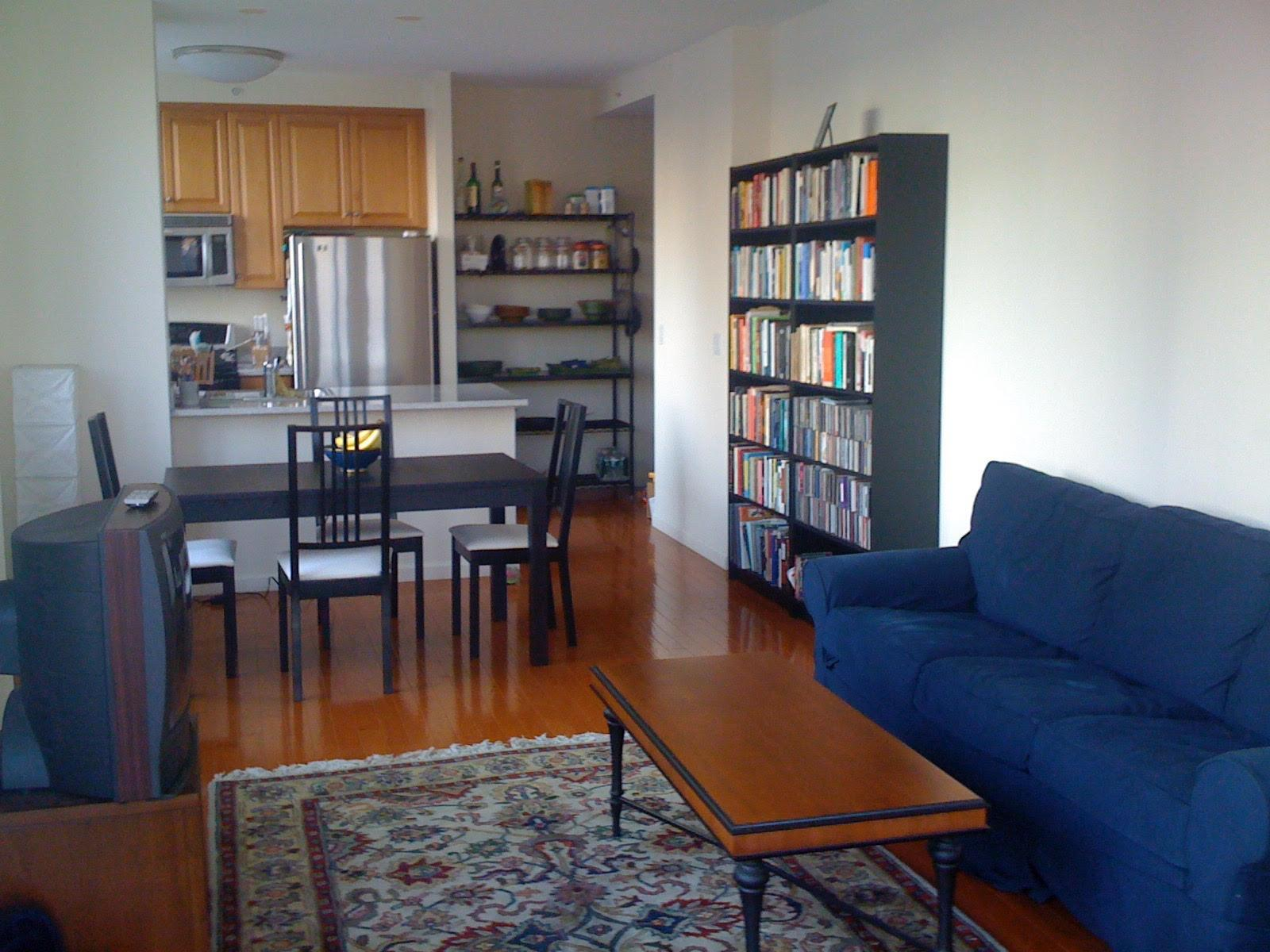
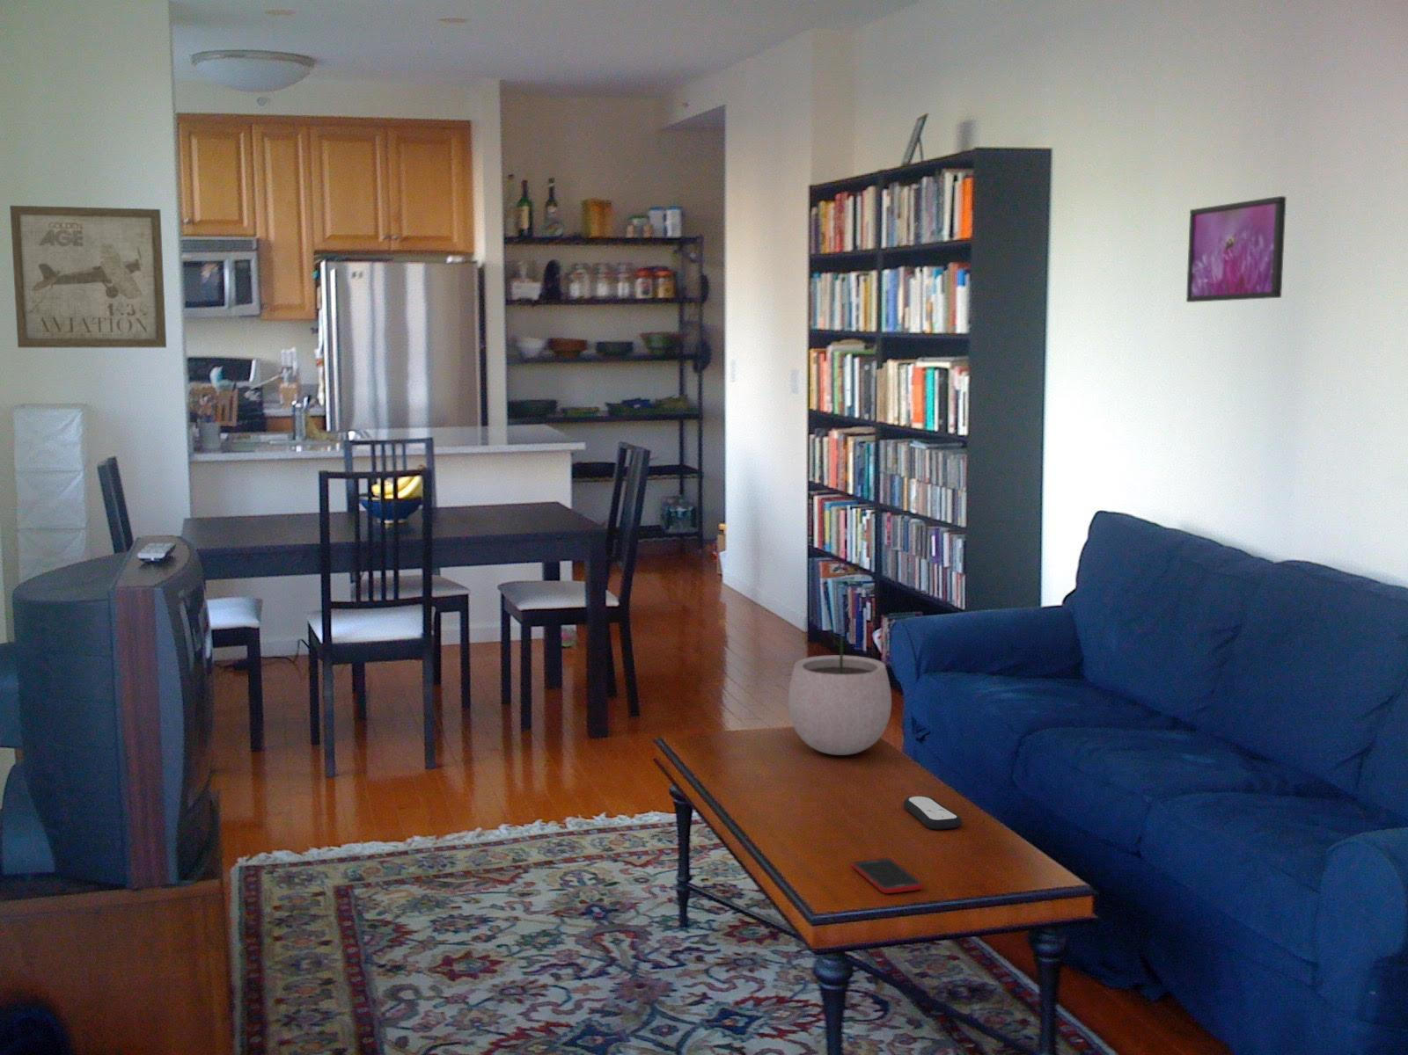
+ wall art [9,205,167,348]
+ plant pot [787,628,892,756]
+ remote control [902,795,962,830]
+ cell phone [851,858,924,894]
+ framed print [1185,195,1286,304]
